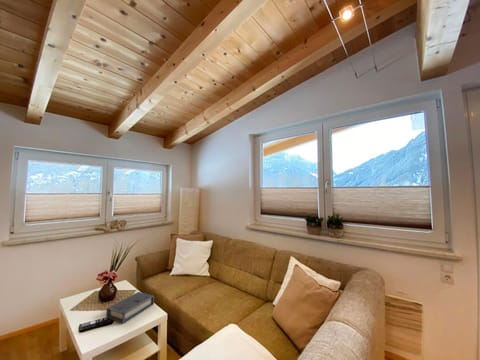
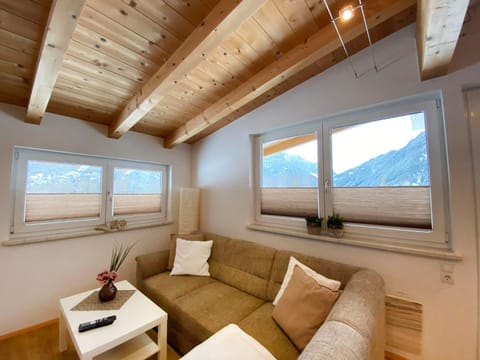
- book [105,291,155,324]
